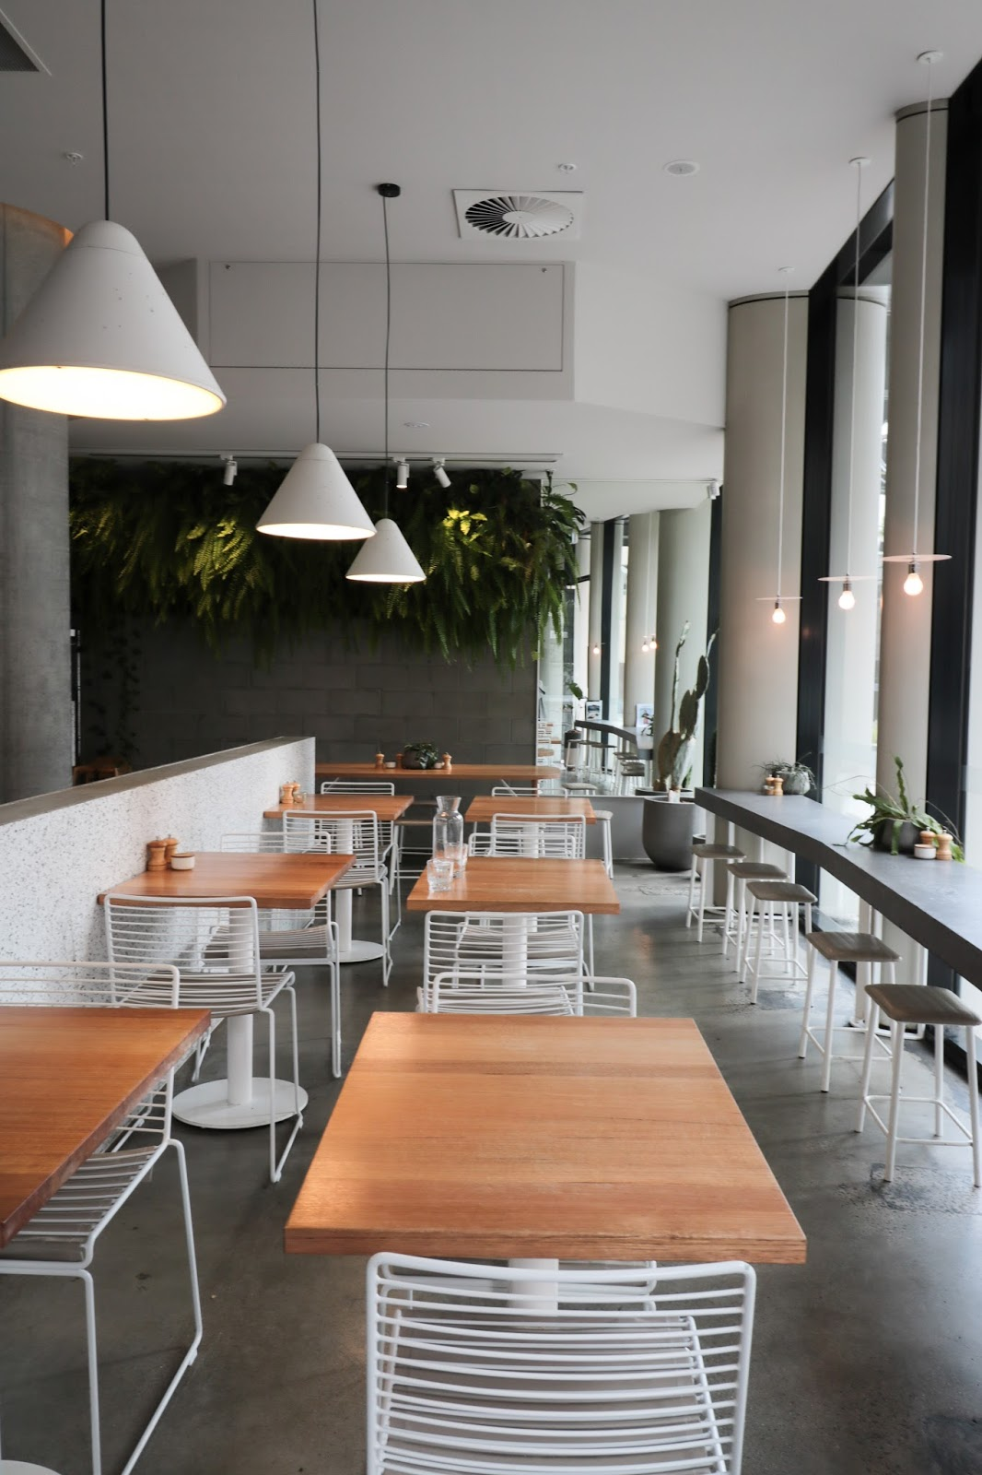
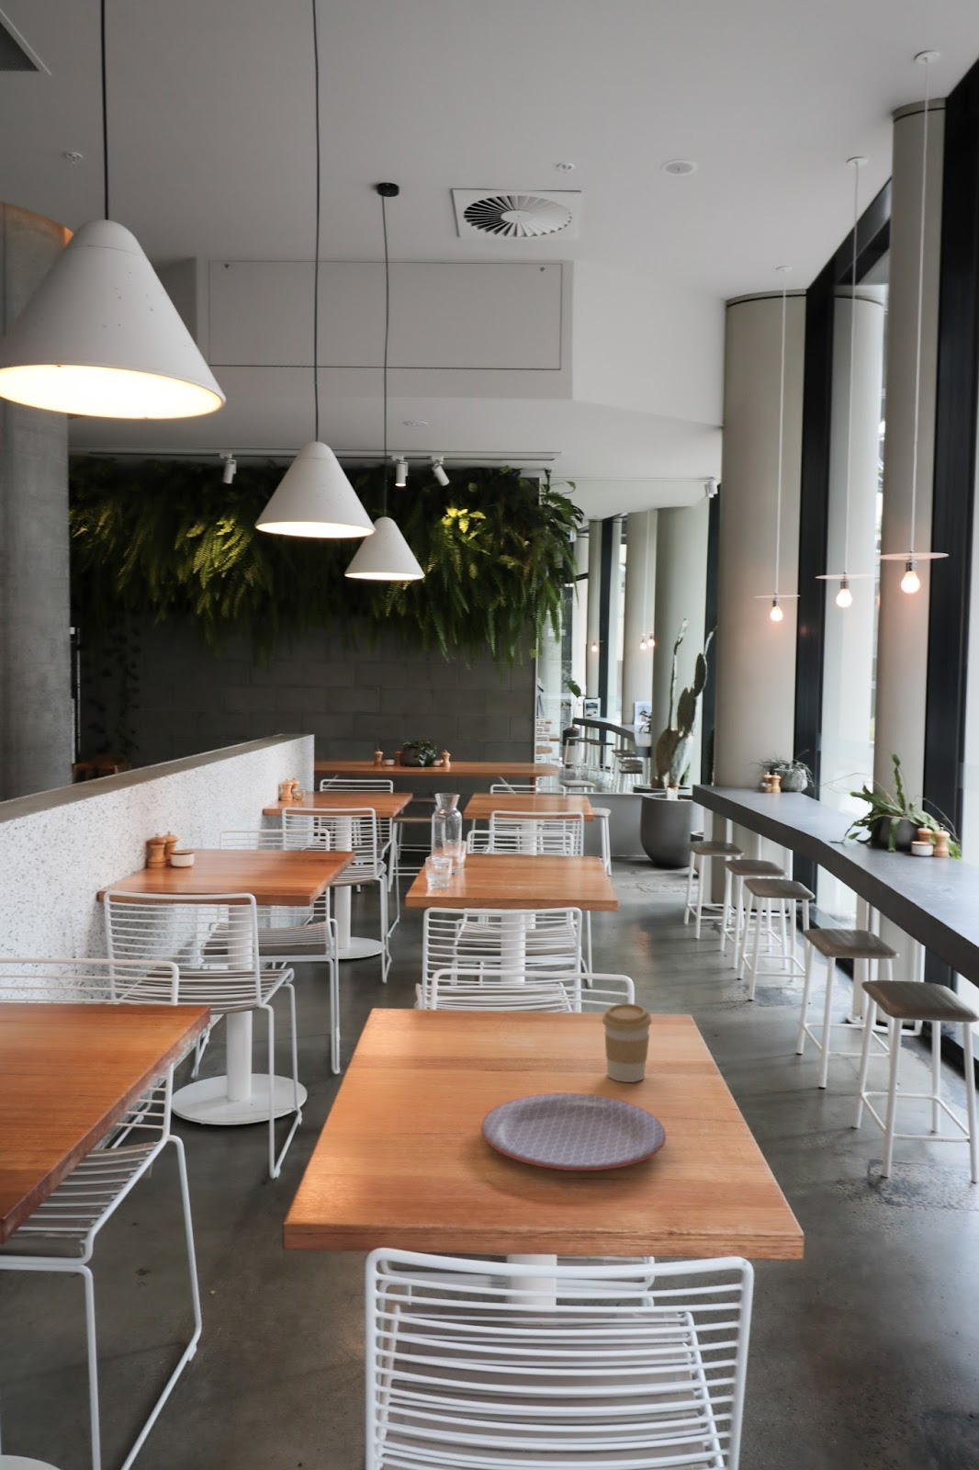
+ plate [481,1092,667,1172]
+ coffee cup [602,1002,653,1083]
